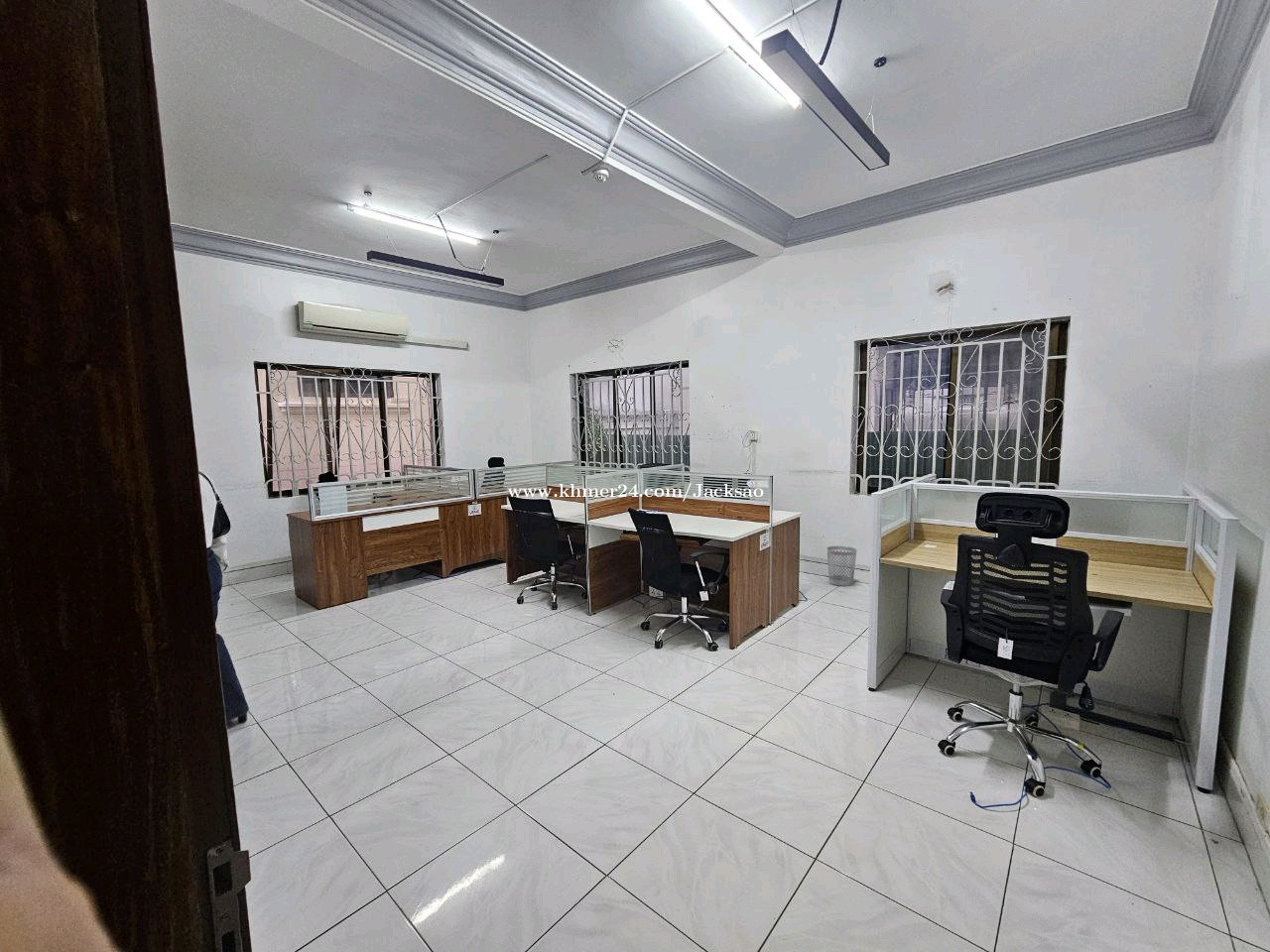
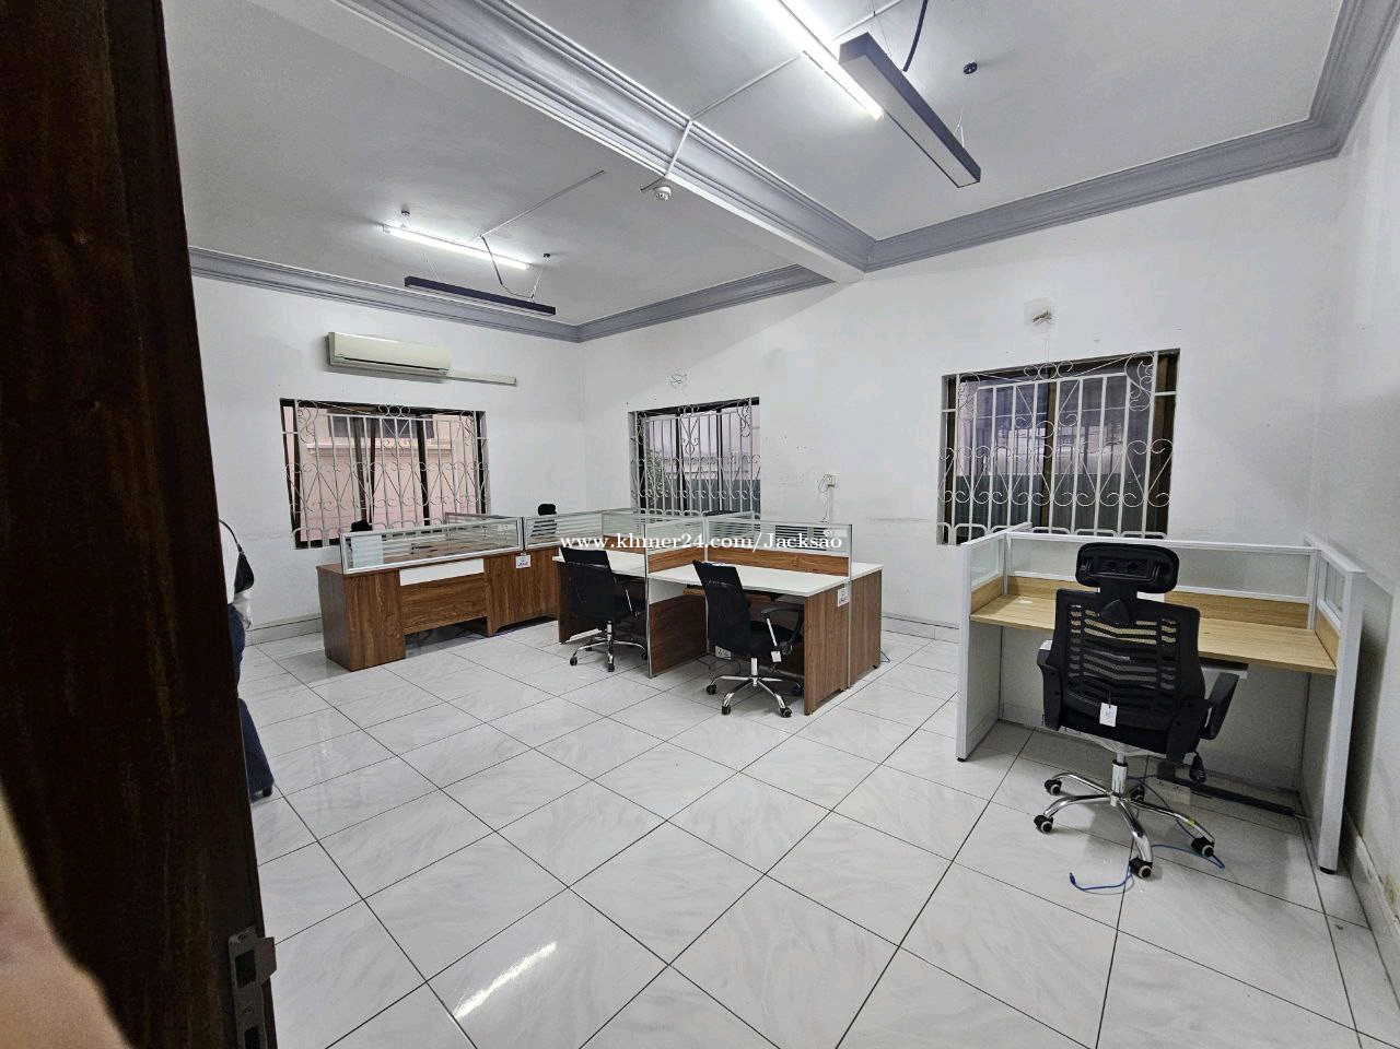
- wastebasket [826,545,857,587]
